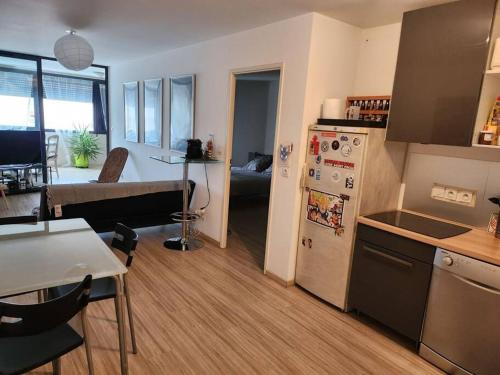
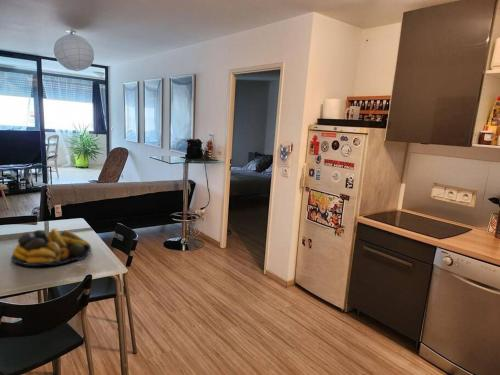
+ fruit bowl [10,227,92,267]
